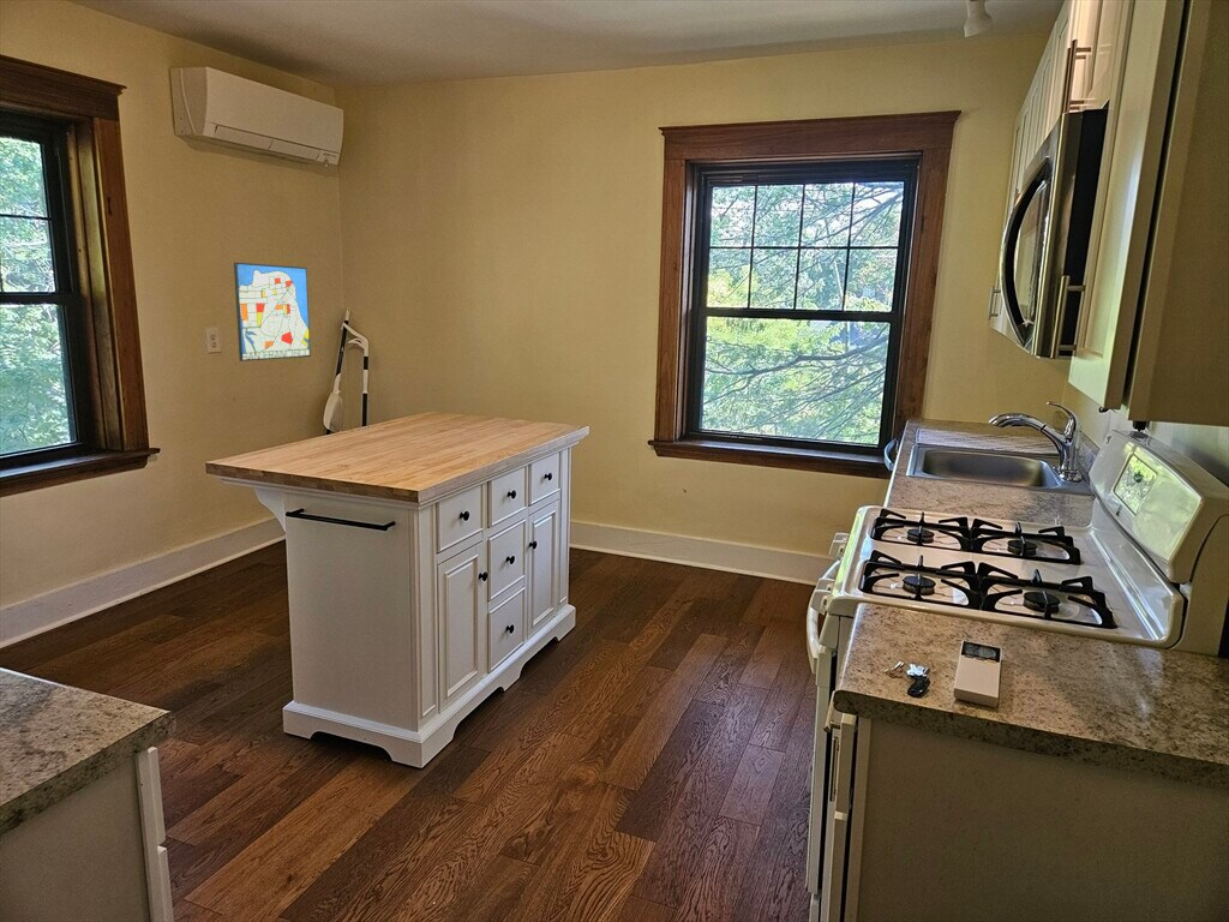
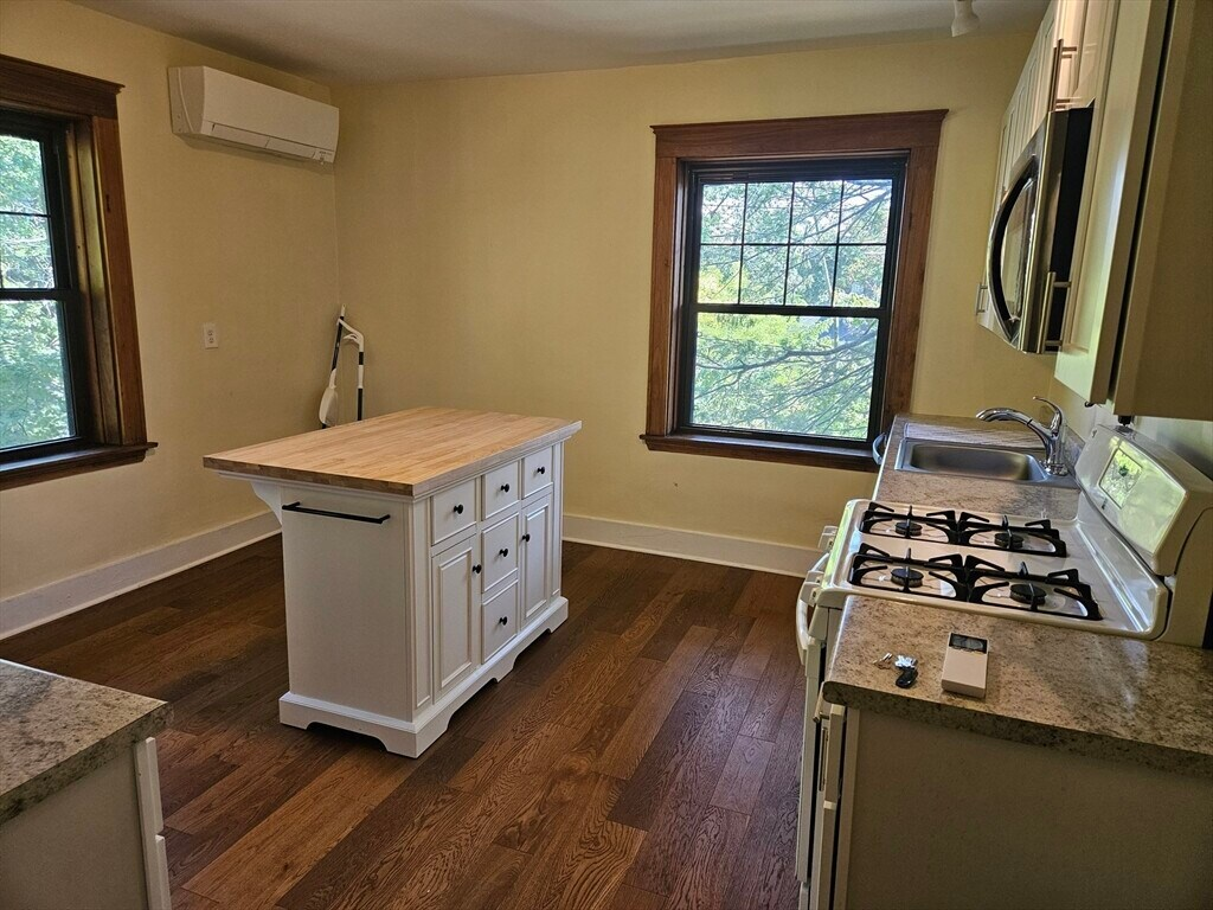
- wall art [233,262,312,363]
